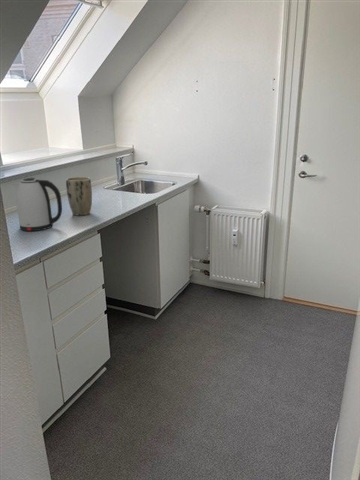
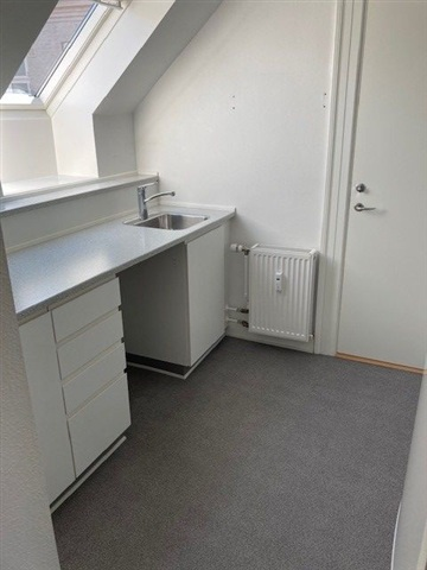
- kettle [14,177,63,232]
- plant pot [65,176,93,217]
